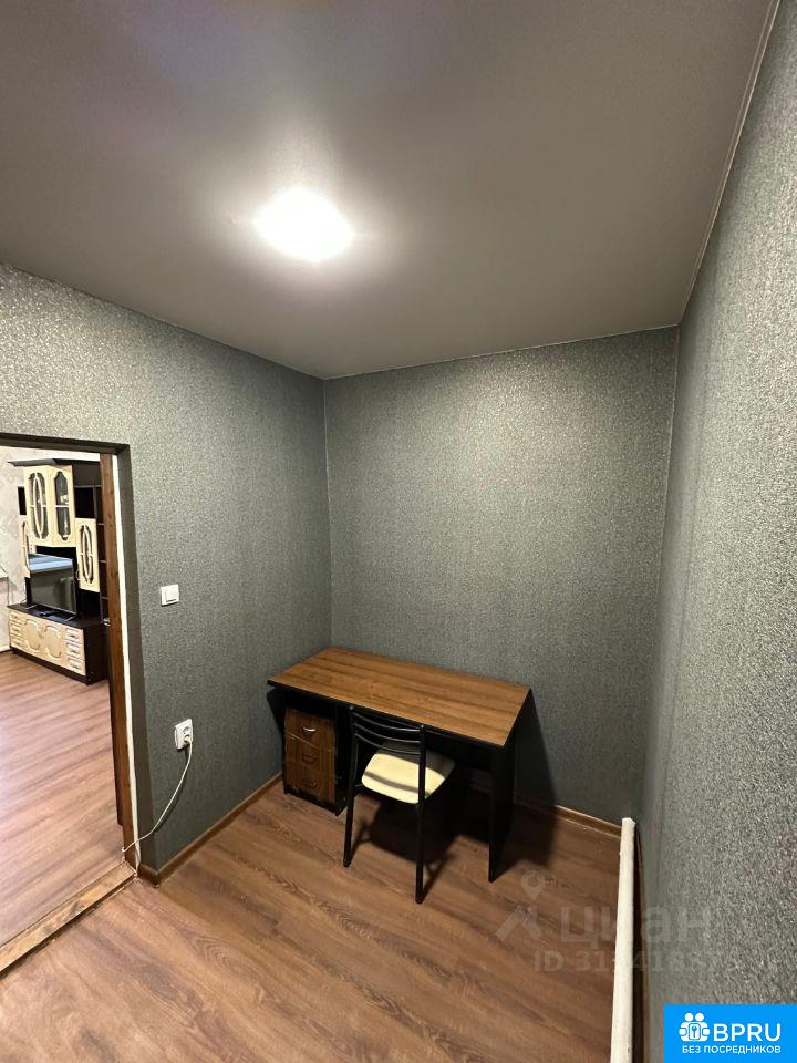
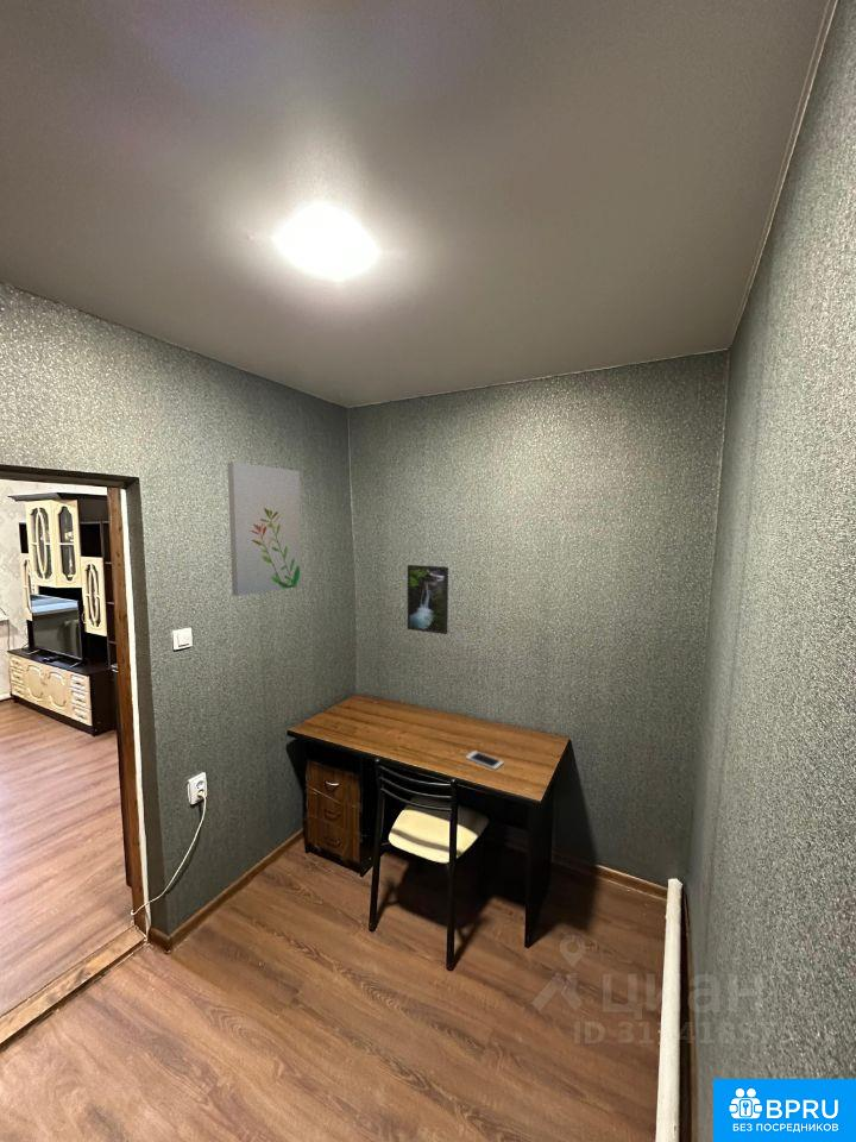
+ cell phone [465,749,505,771]
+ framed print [407,564,449,635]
+ wall art [227,460,303,597]
